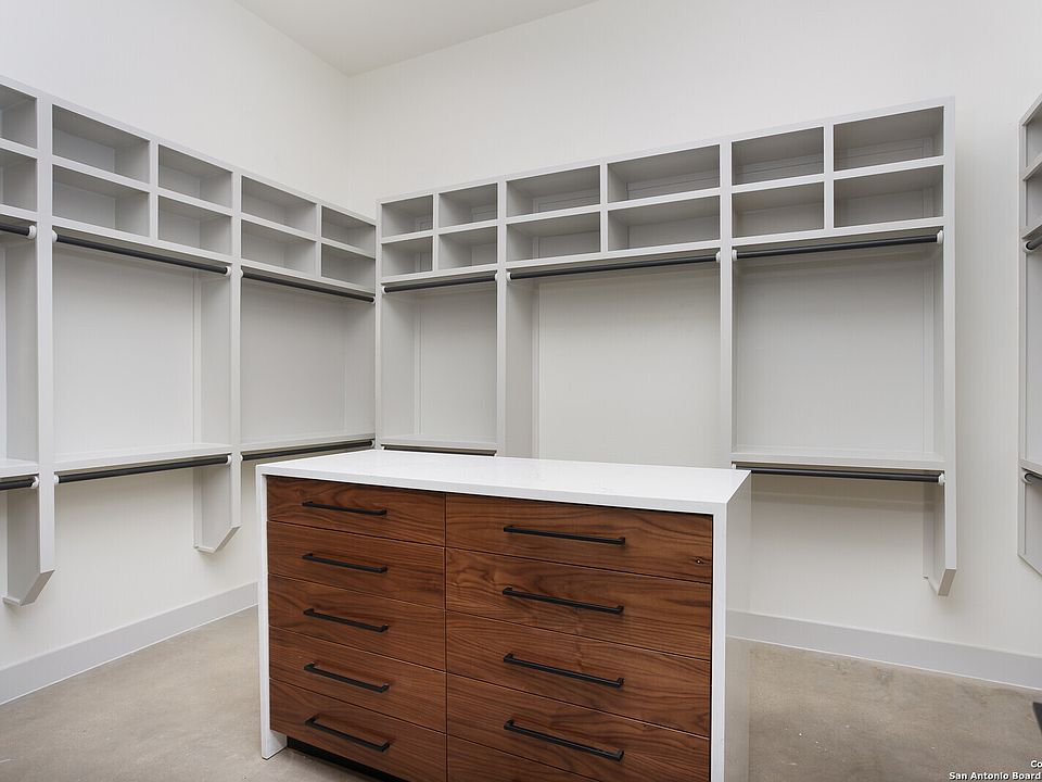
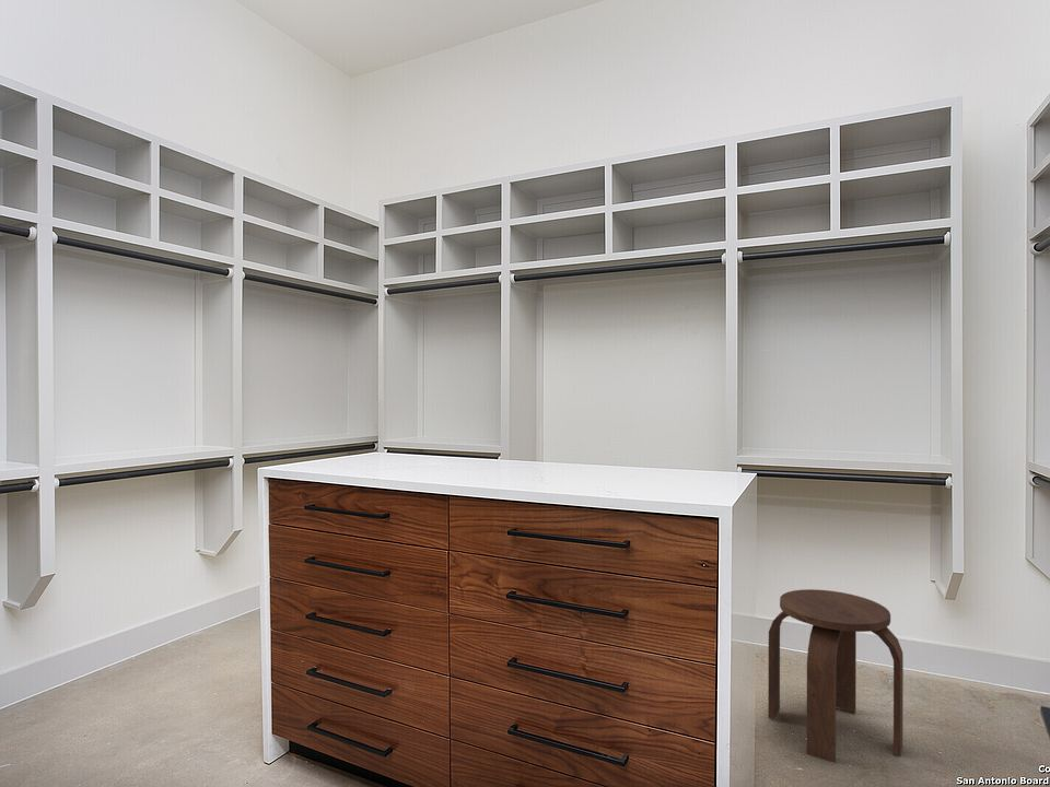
+ stool [768,588,905,764]
